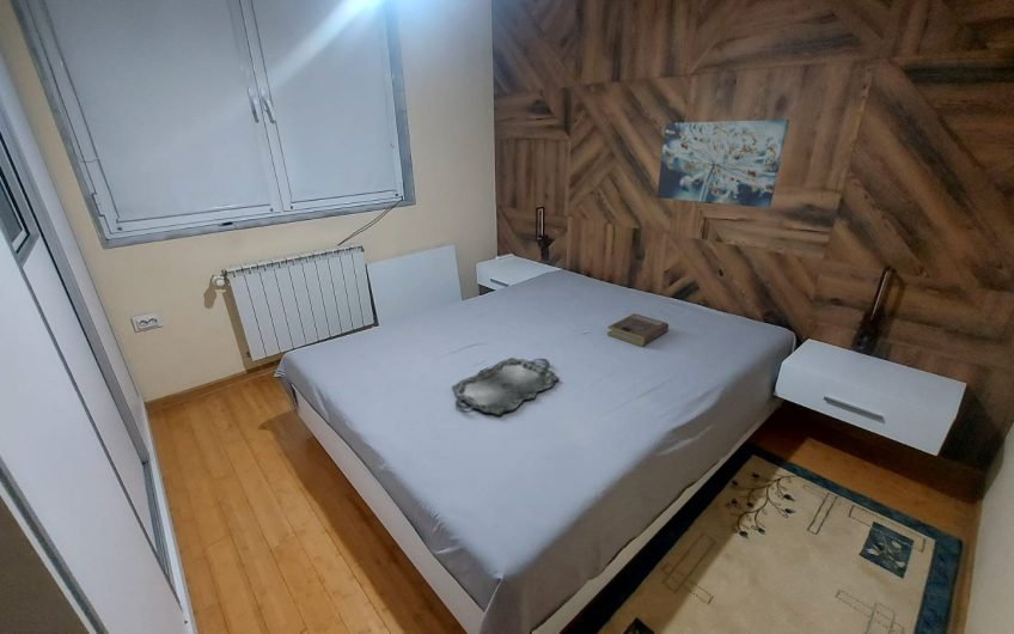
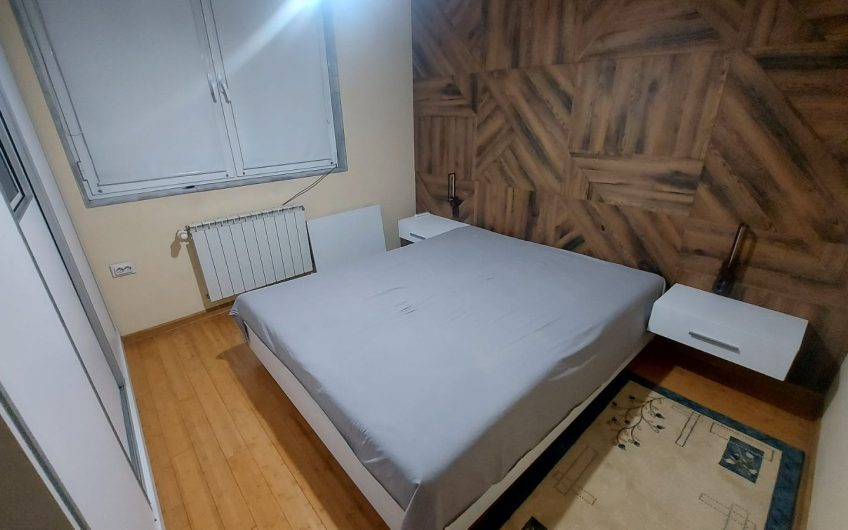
- serving tray [451,356,561,416]
- book [606,312,670,348]
- wall art [656,118,790,209]
